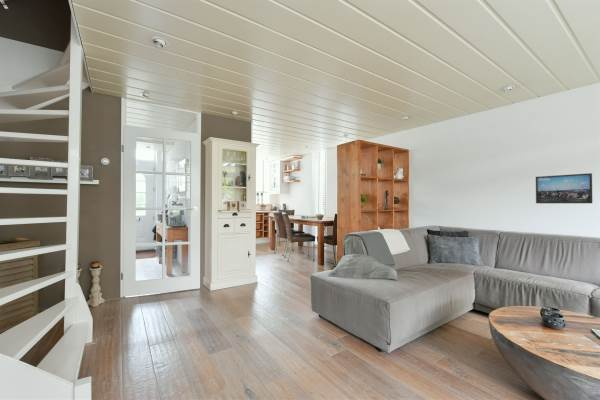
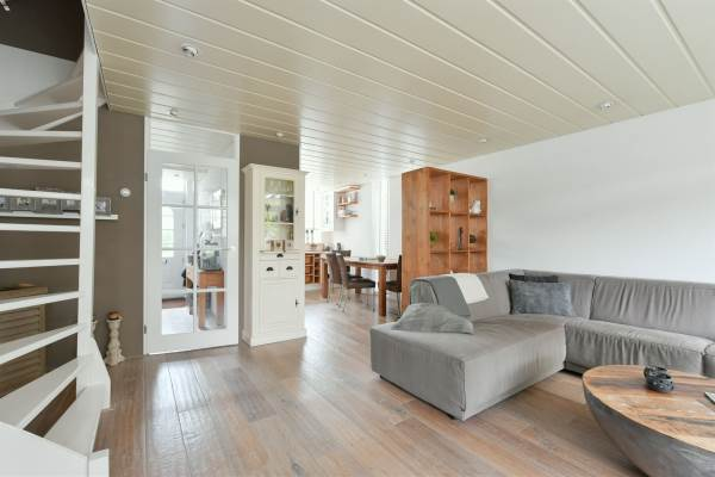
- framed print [535,172,593,204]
